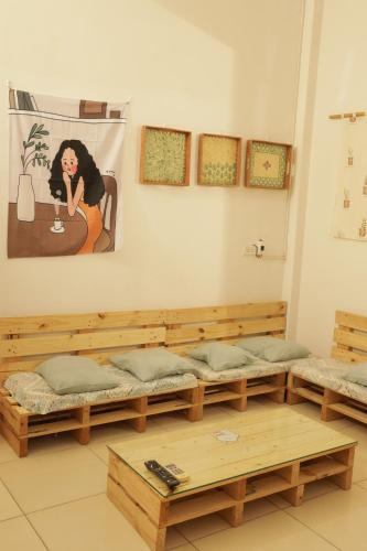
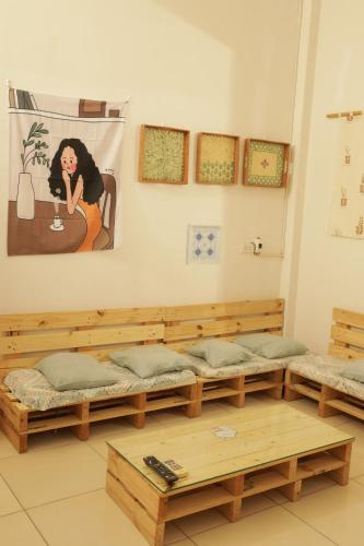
+ wall art [185,222,223,265]
